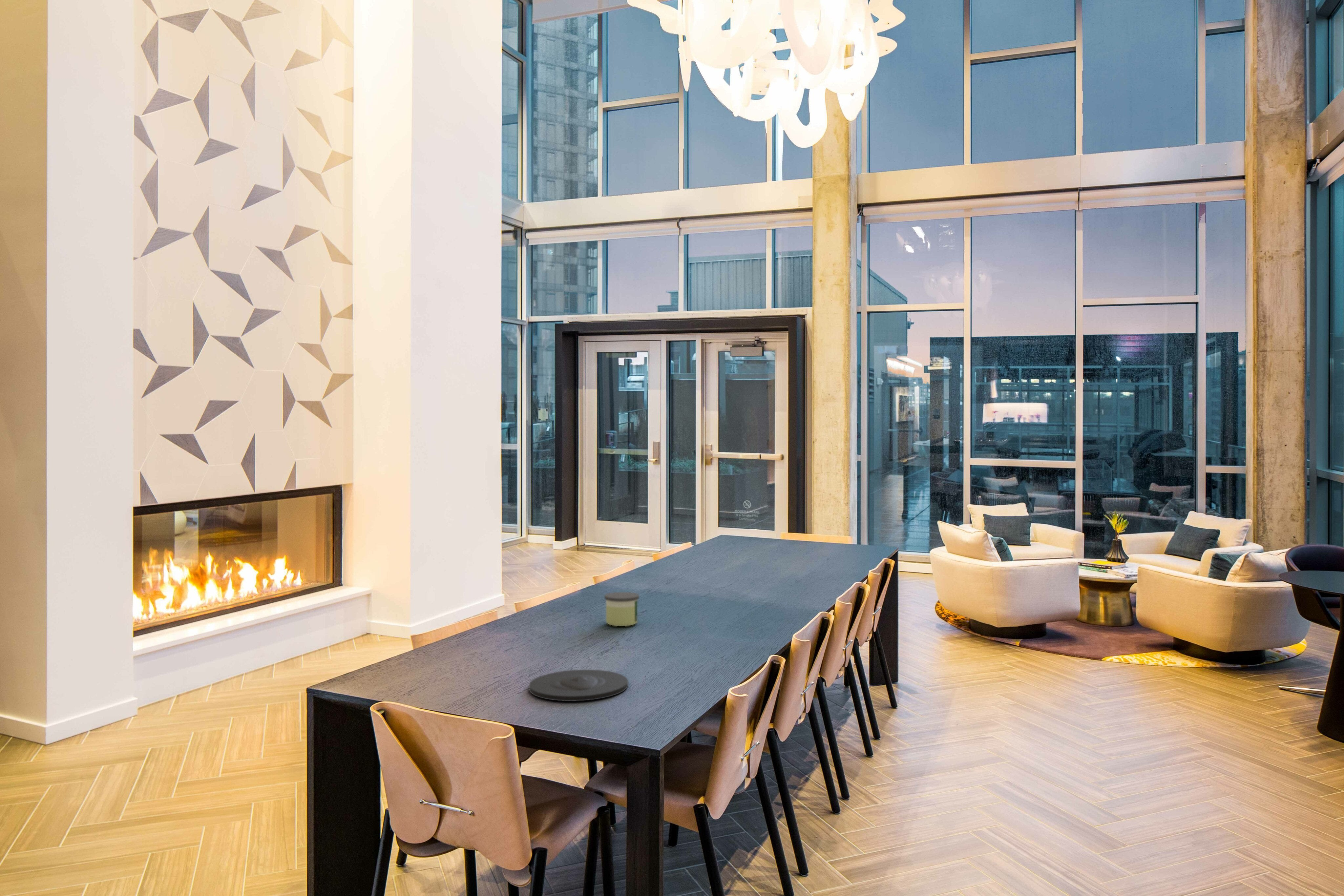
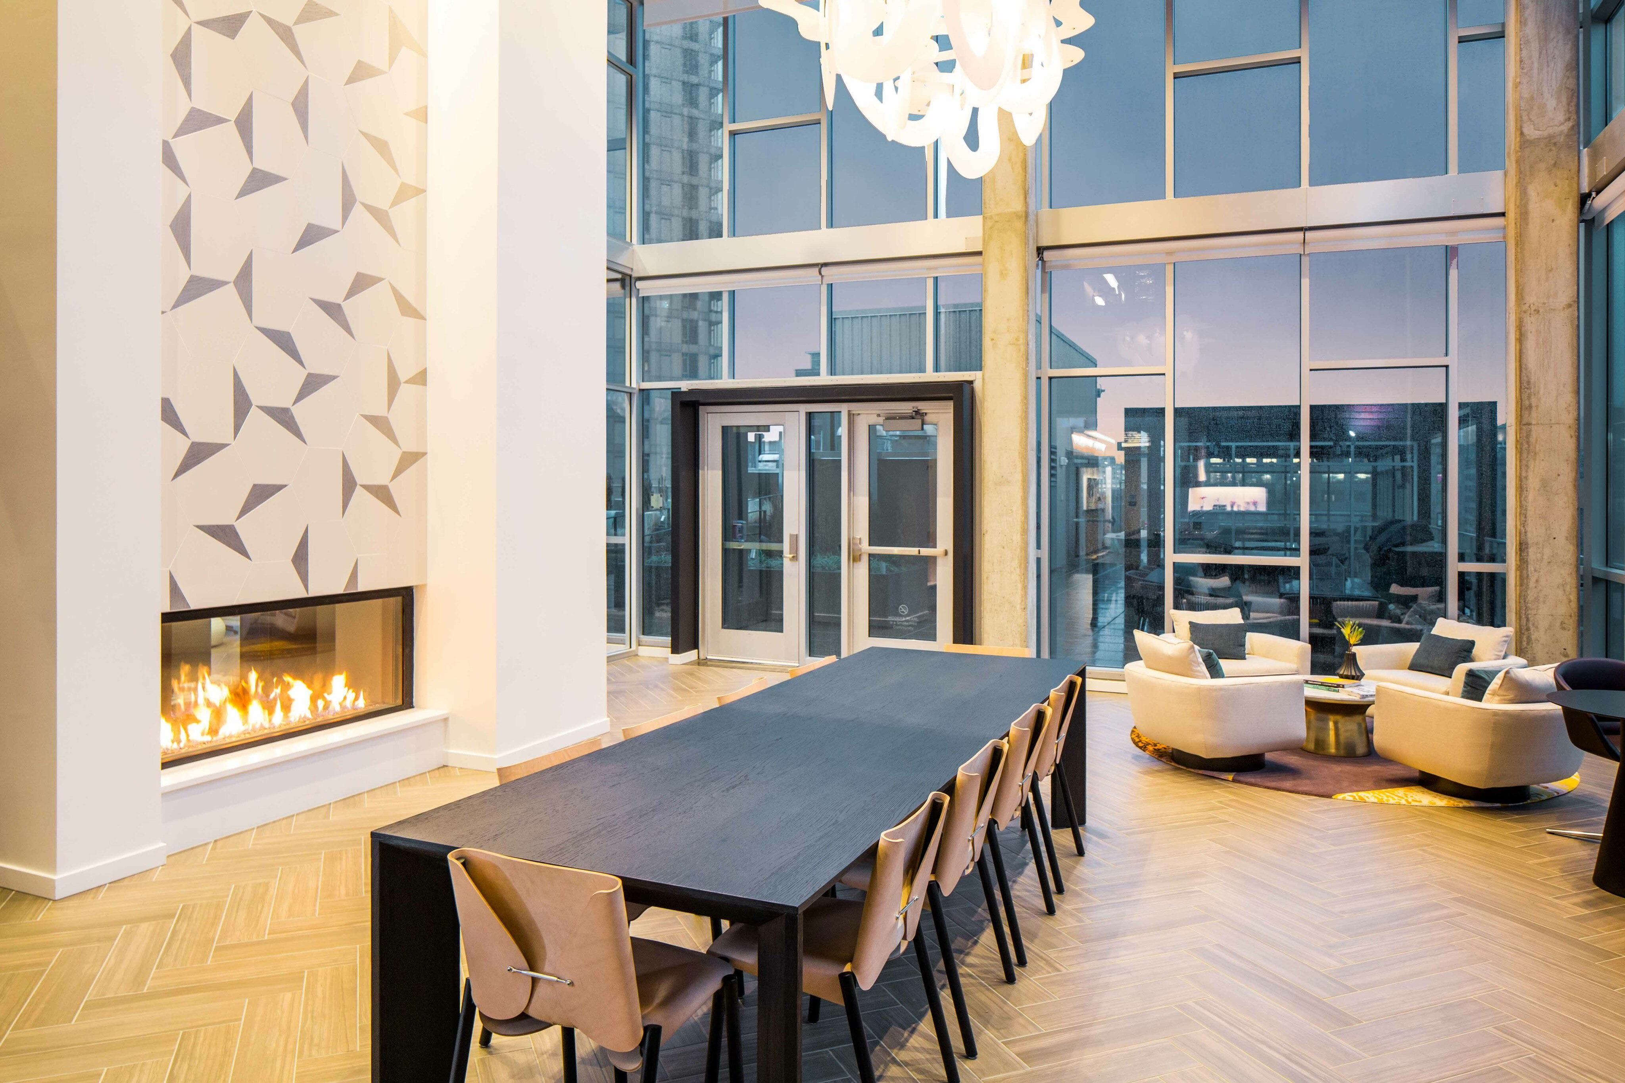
- plate [529,669,628,701]
- candle [604,592,640,627]
